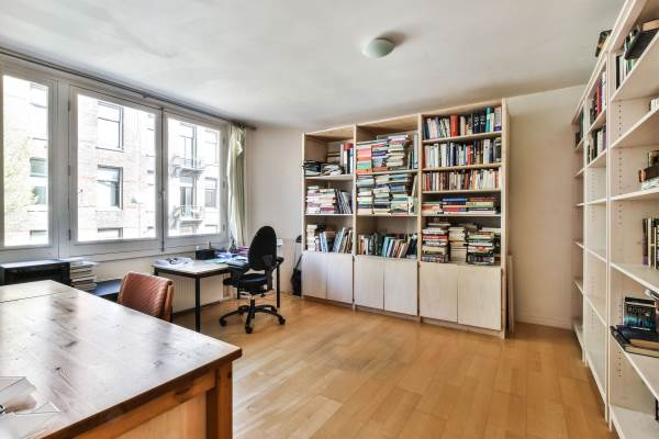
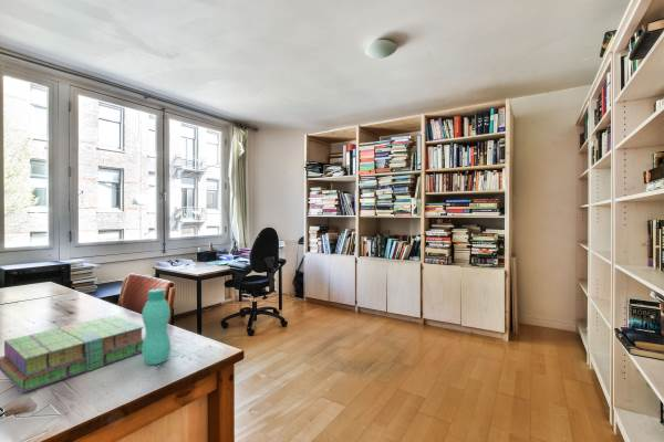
+ stack of books [0,315,145,394]
+ bottle [141,287,172,366]
